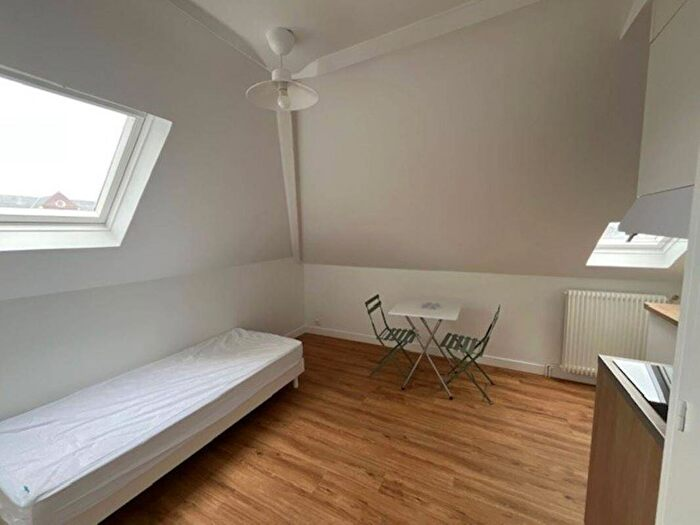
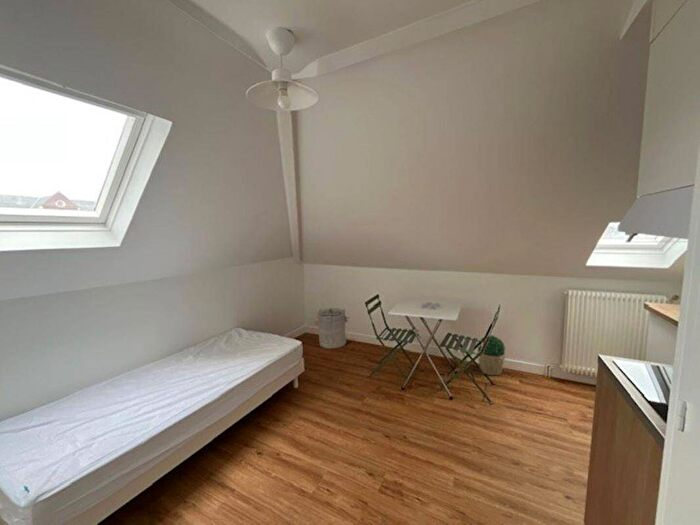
+ laundry hamper [317,307,349,349]
+ potted plant [477,334,506,376]
